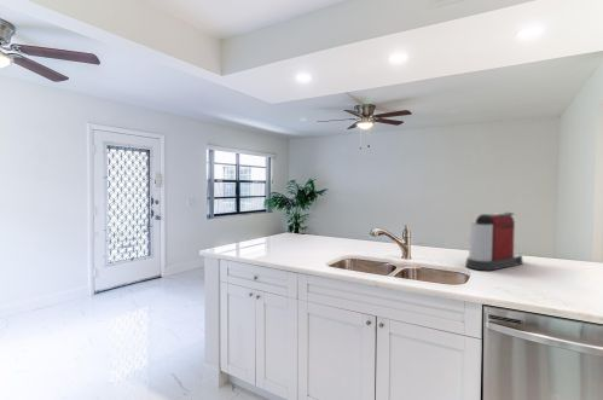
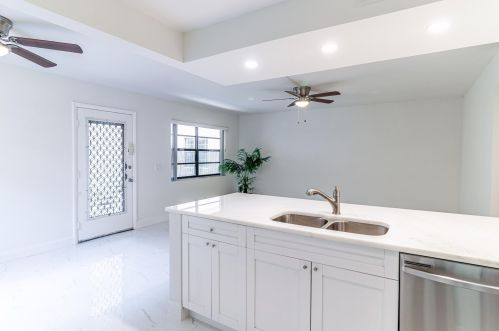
- coffee maker [464,211,524,272]
